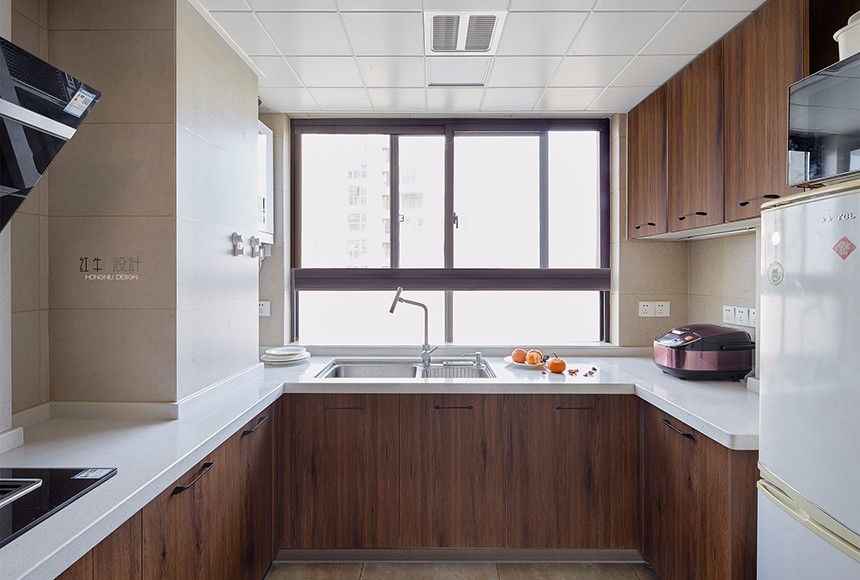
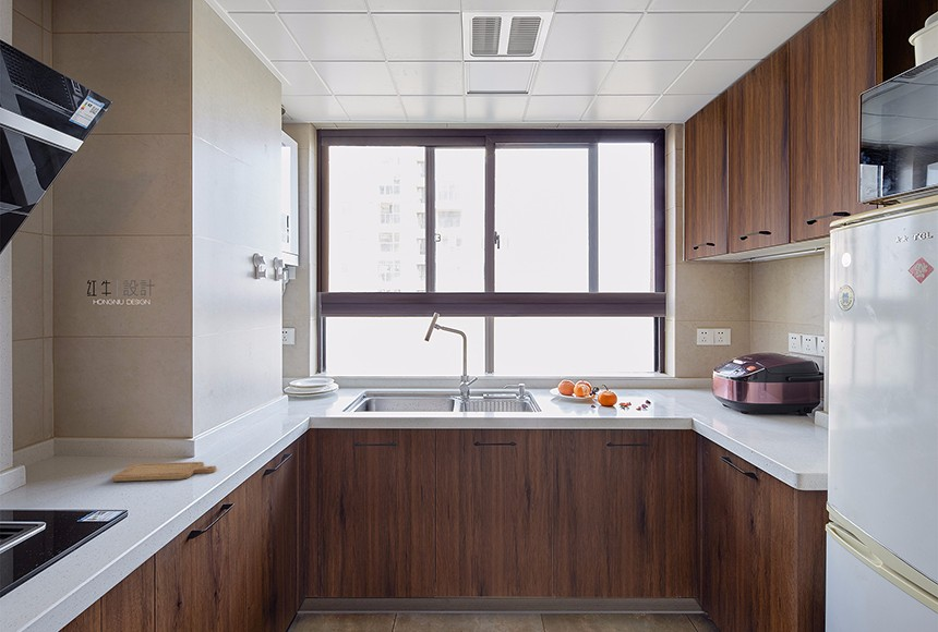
+ chopping board [111,461,217,483]
